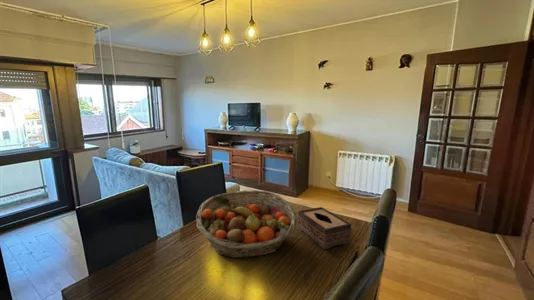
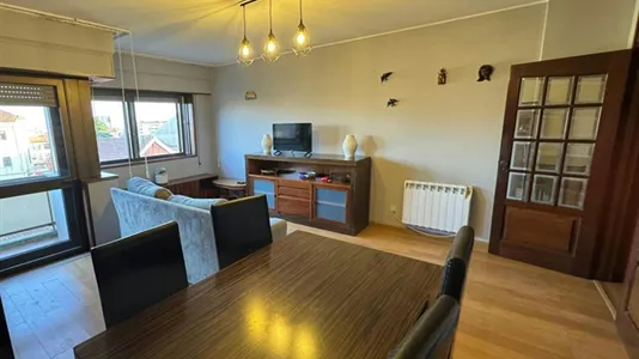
- fruit basket [195,189,298,259]
- tissue box [297,206,353,250]
